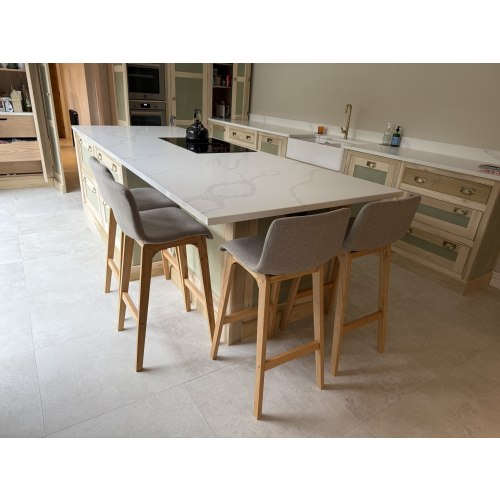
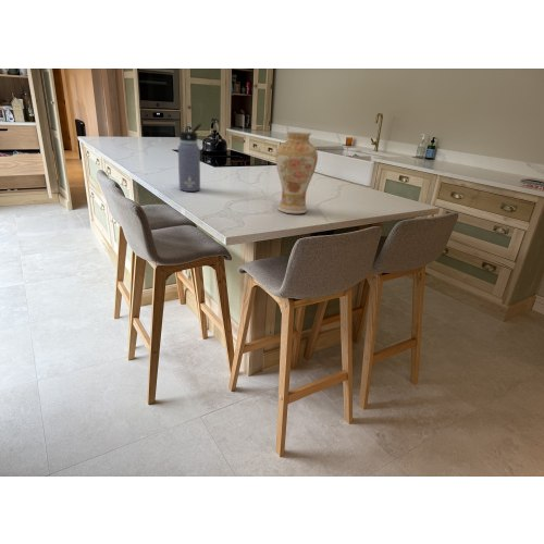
+ water bottle [177,123,202,193]
+ vase [275,131,319,214]
